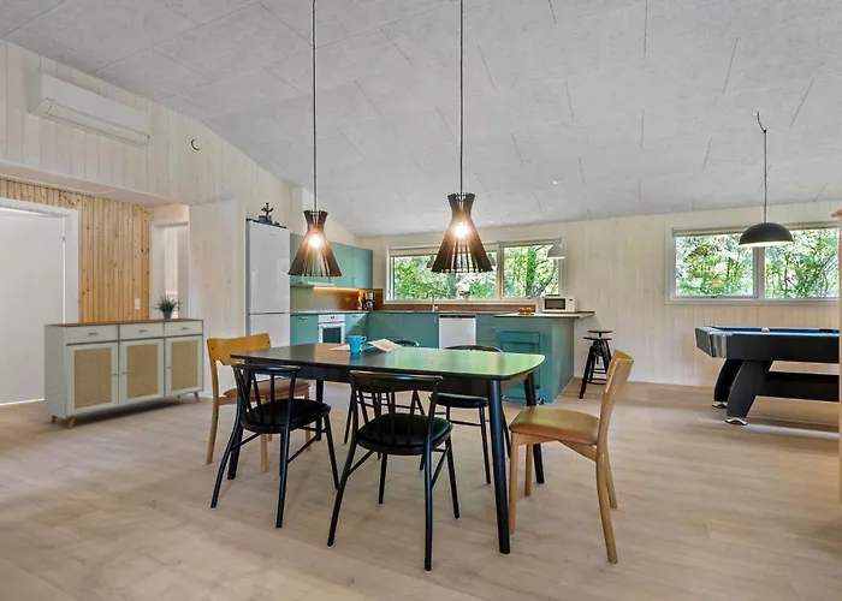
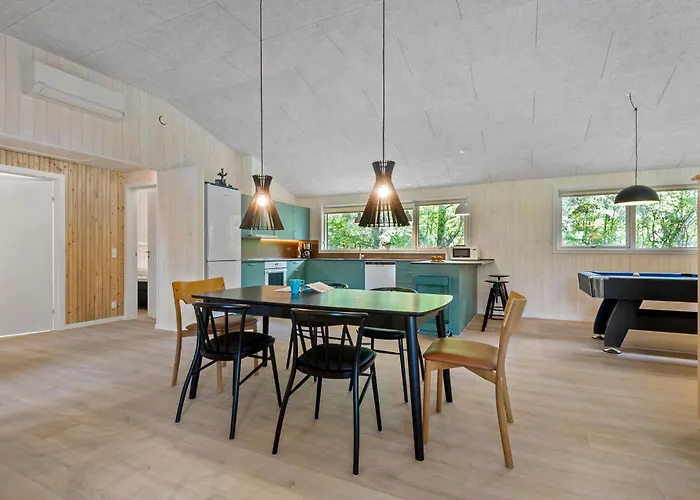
- sideboard [43,317,206,430]
- potted plant [149,292,183,320]
